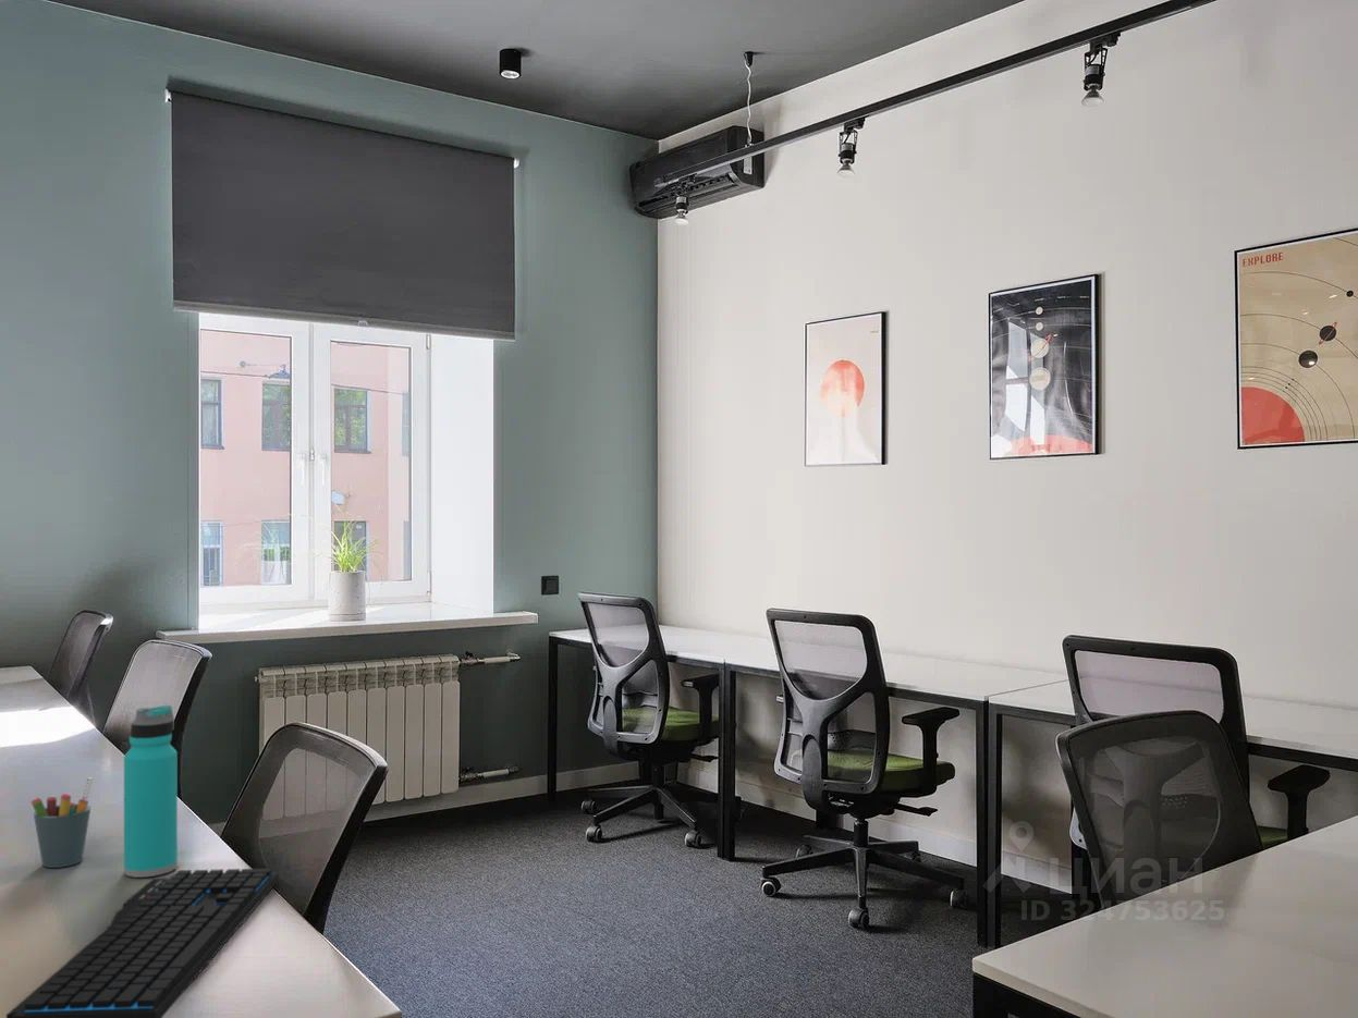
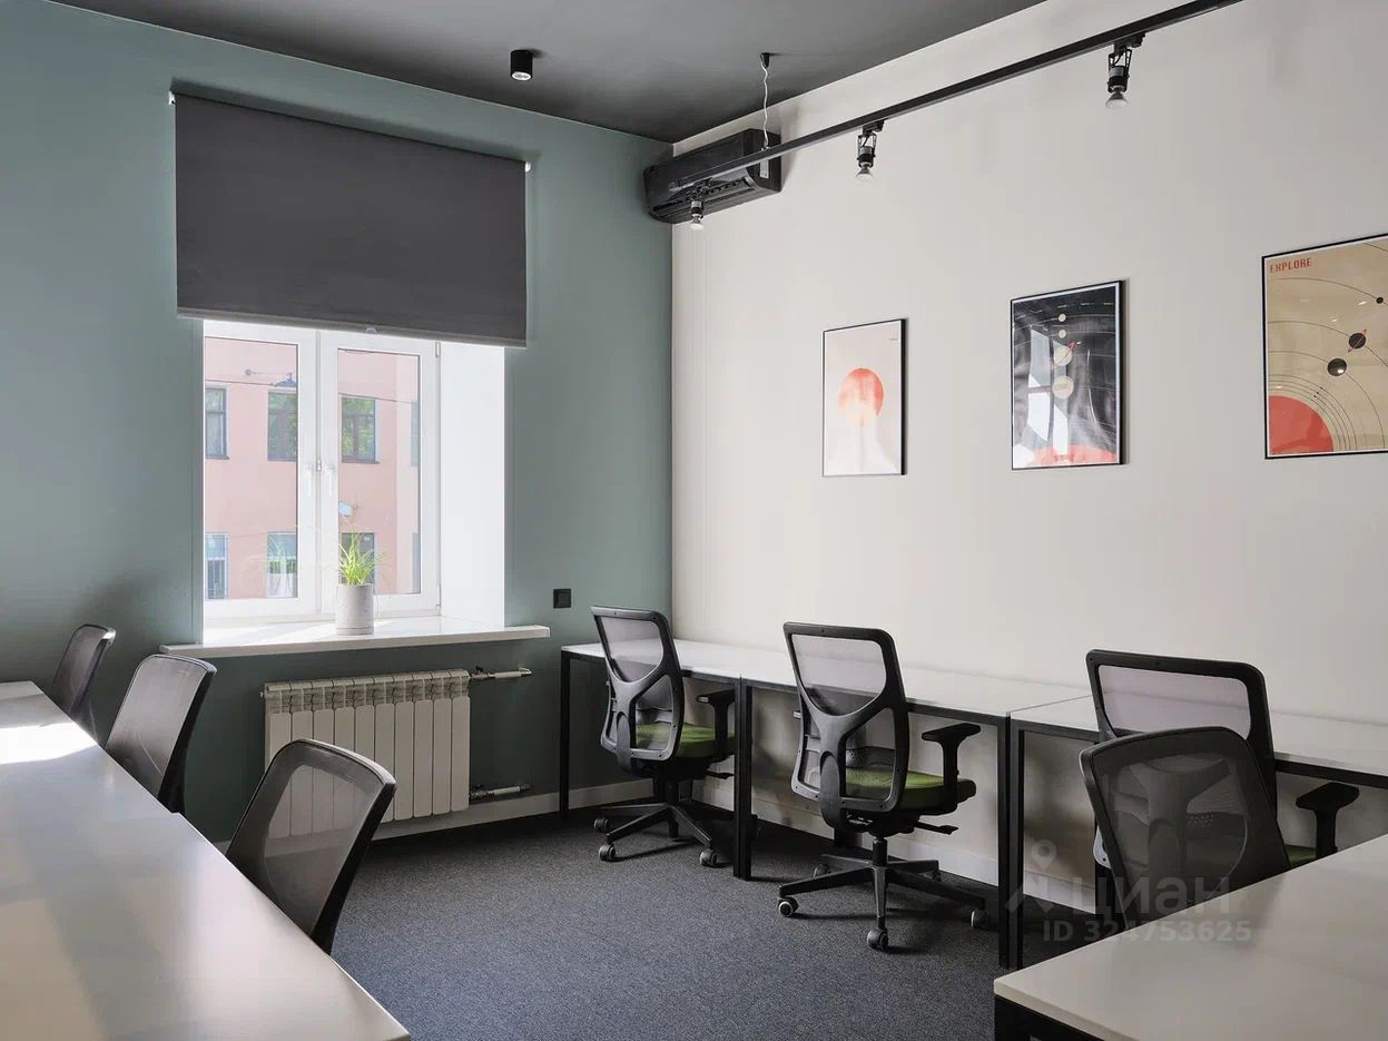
- water bottle [123,704,179,879]
- keyboard [5,867,279,1018]
- pen holder [30,776,94,869]
